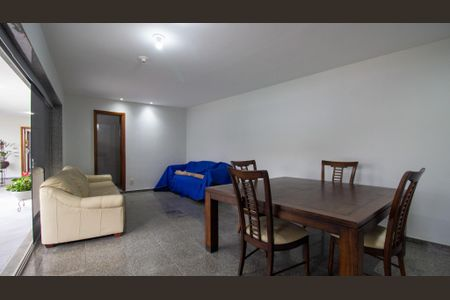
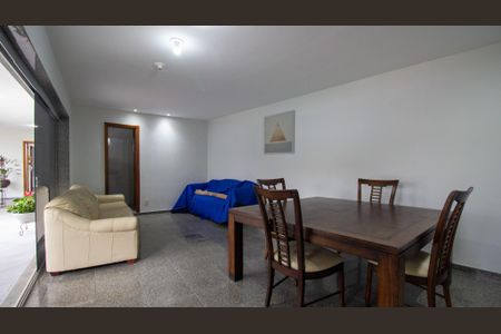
+ wall art [263,109,296,156]
